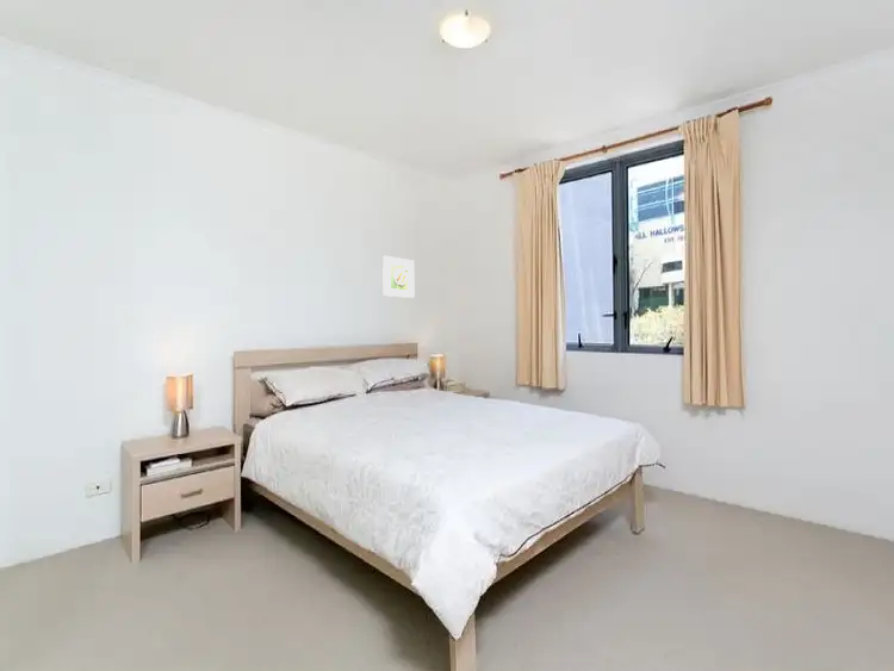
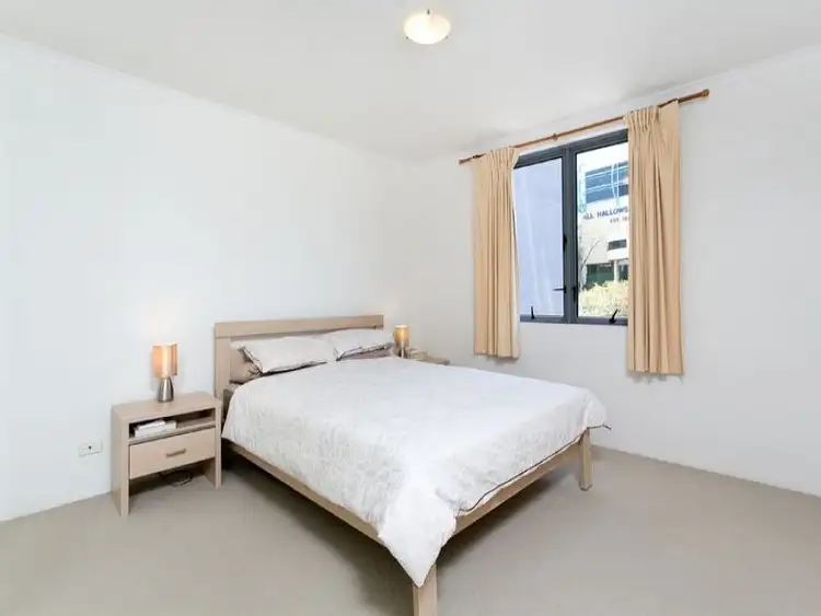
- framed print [381,255,416,299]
